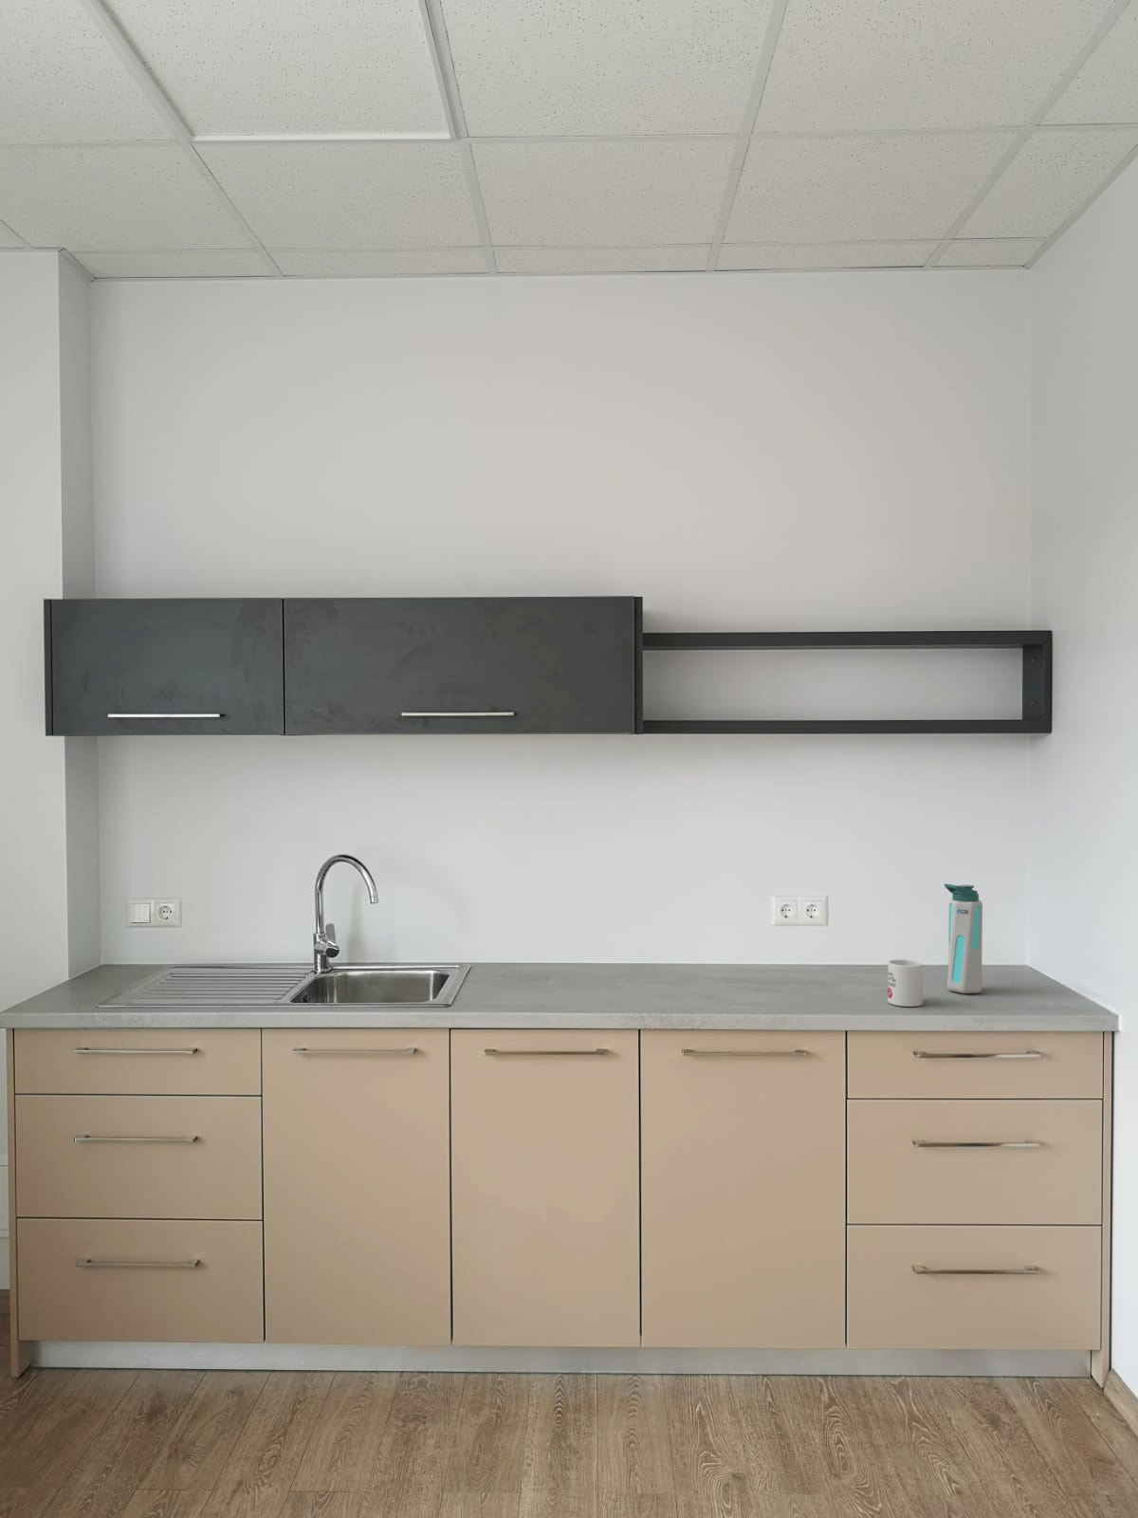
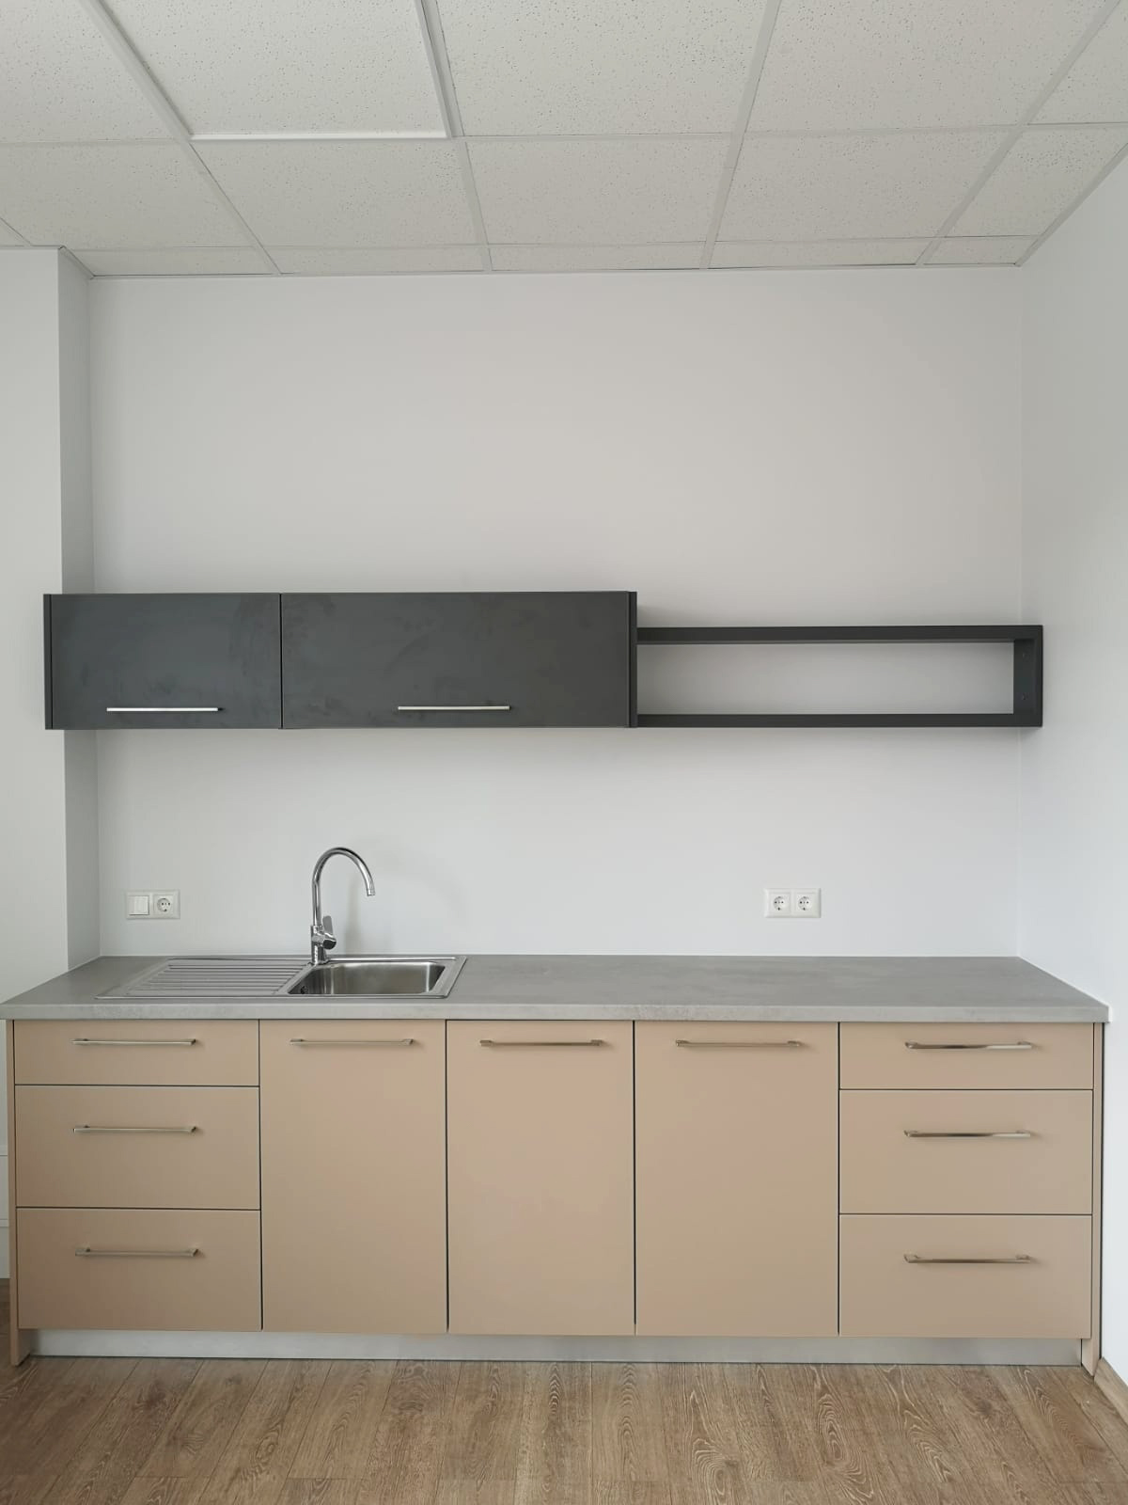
- mug [887,959,924,1008]
- water bottle [943,882,984,994]
